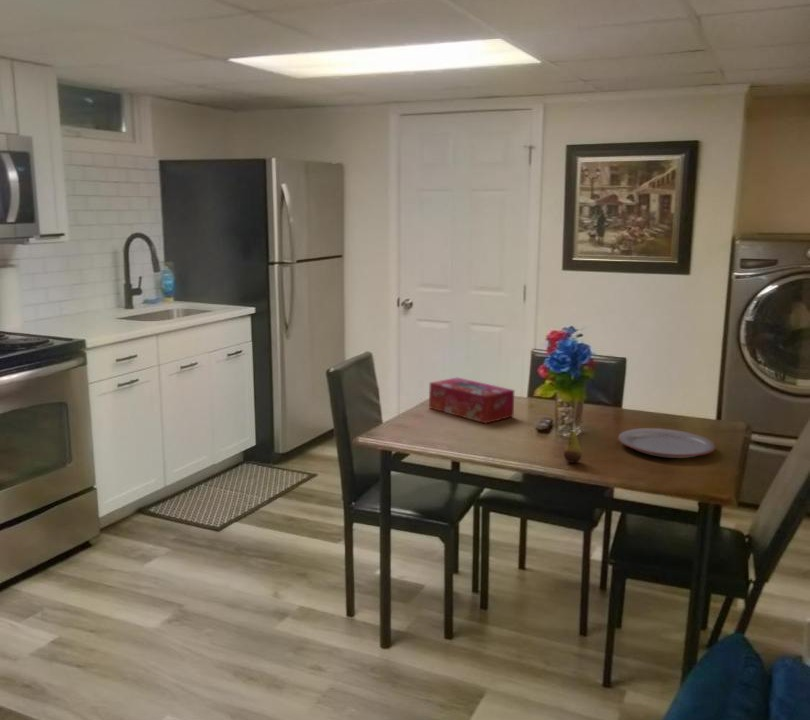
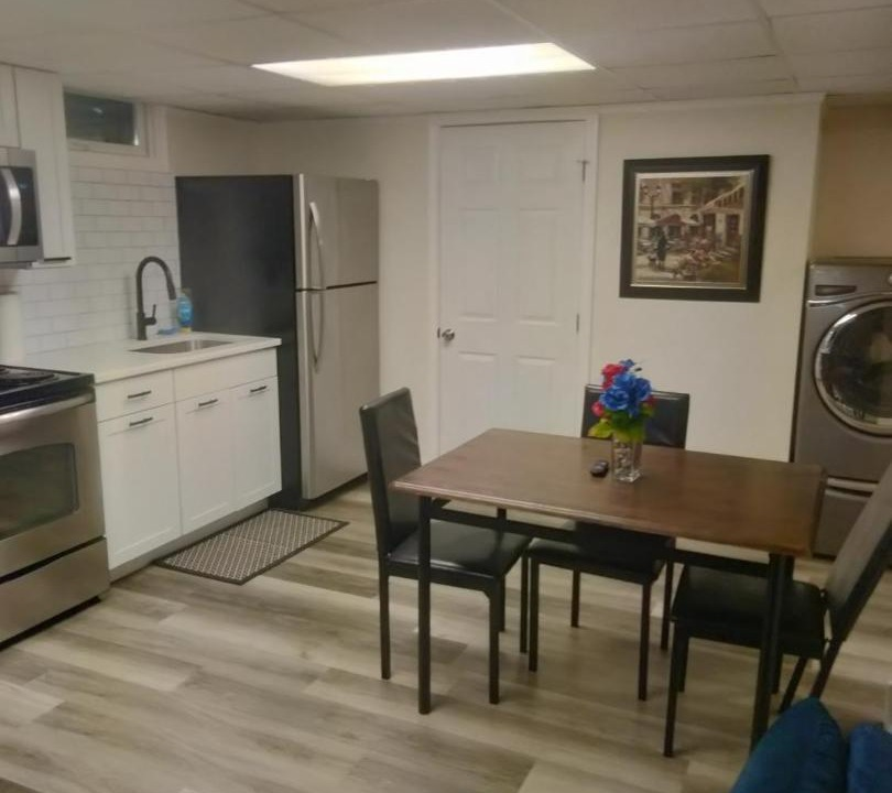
- tissue box [428,376,515,424]
- fruit [563,425,583,464]
- plate [617,427,717,459]
